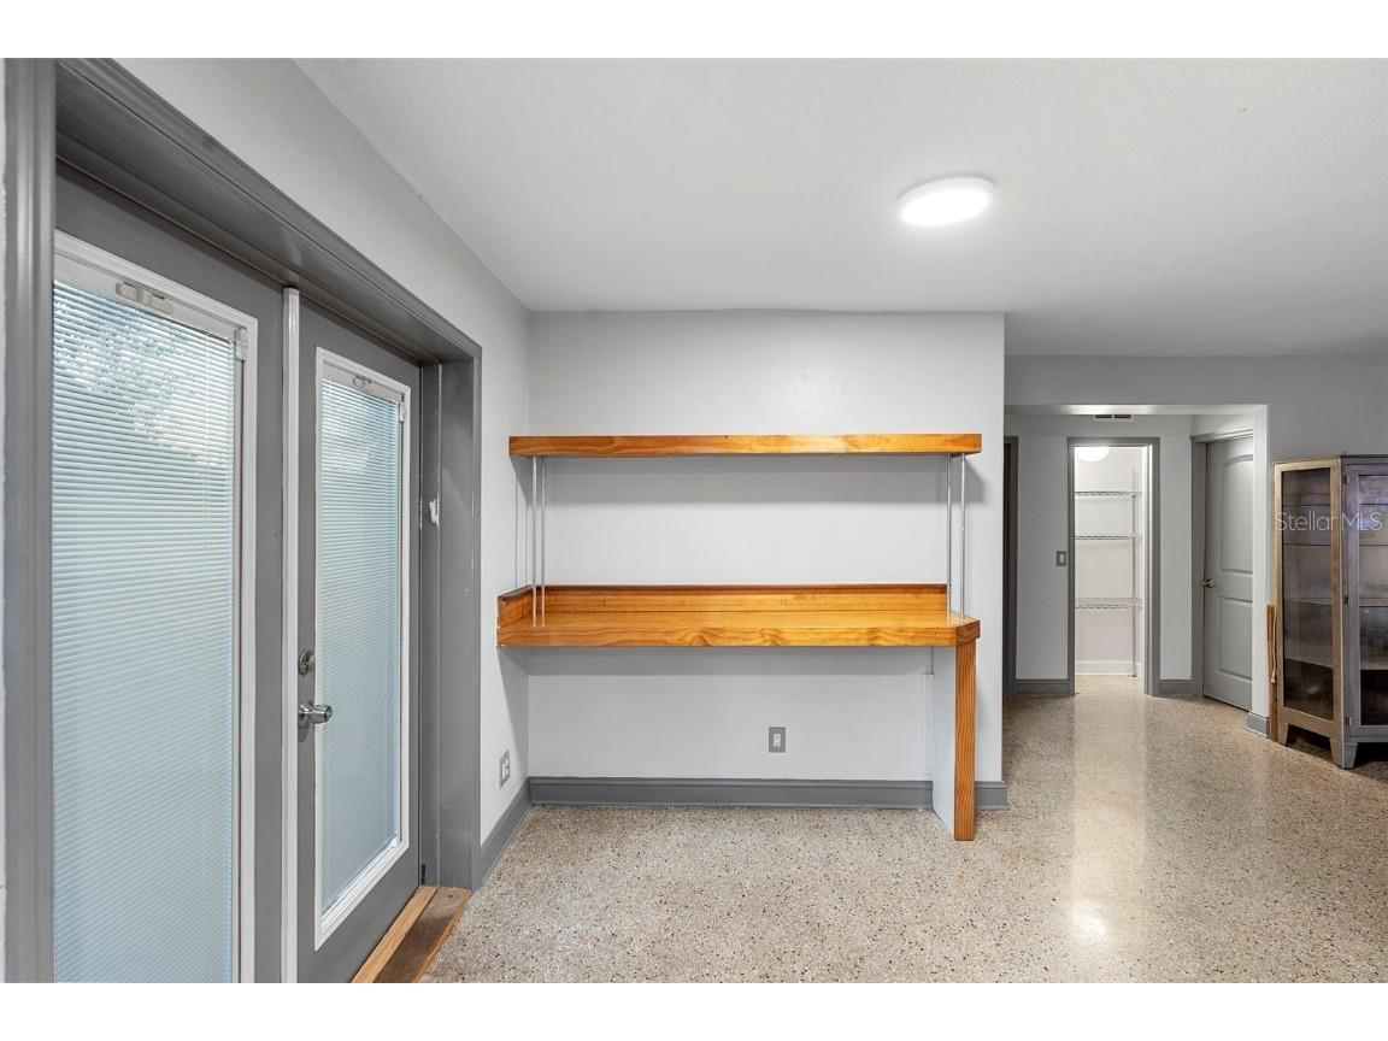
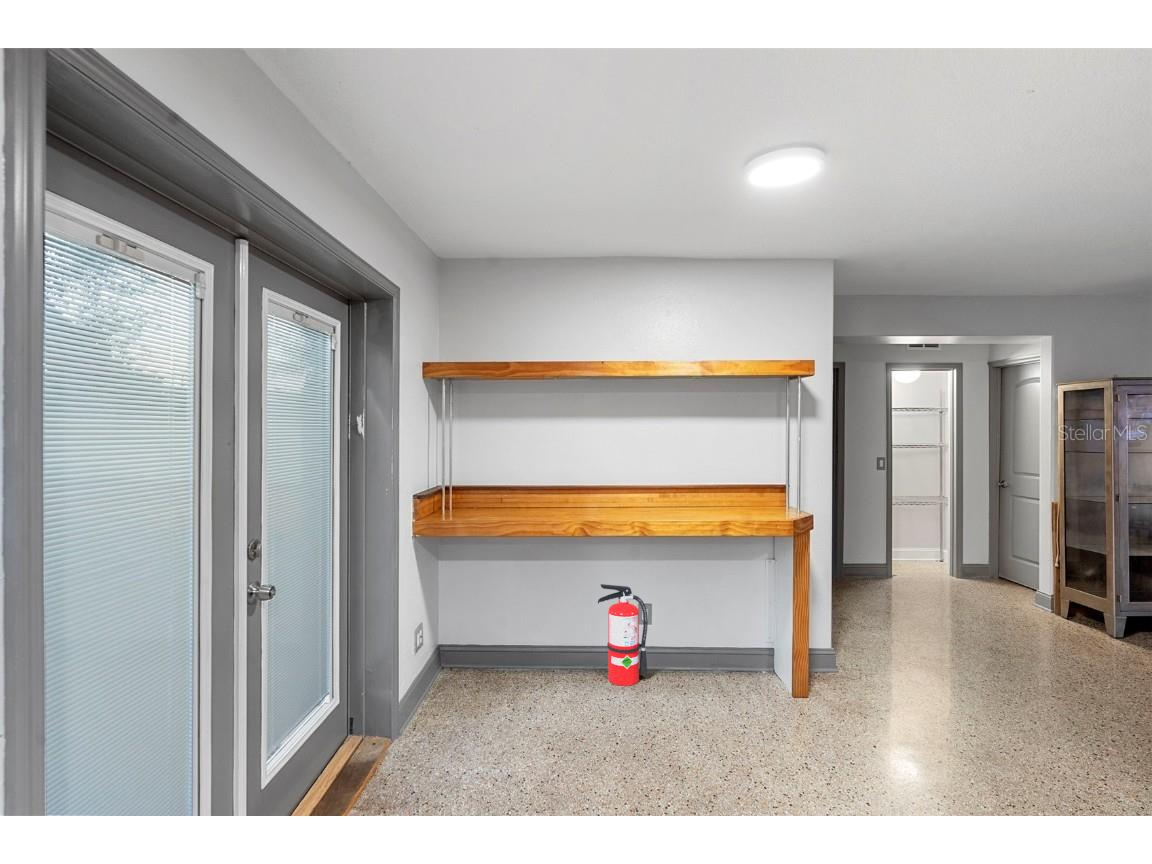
+ fire extinguisher [597,583,649,687]
